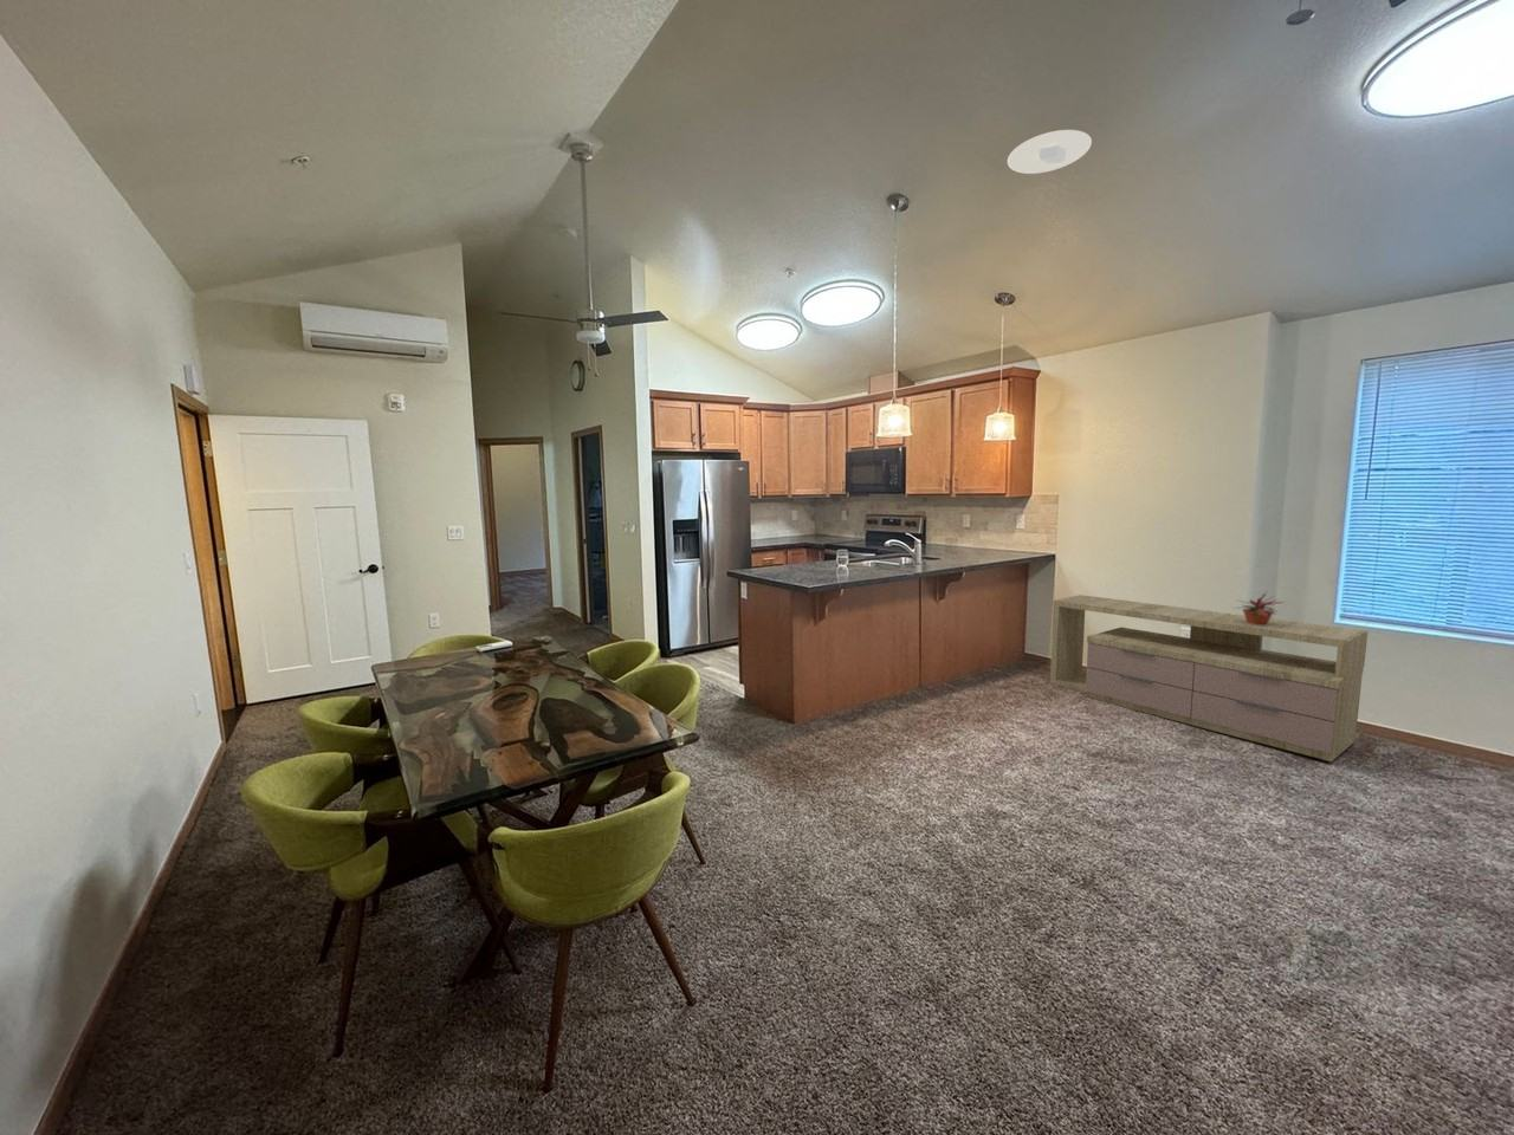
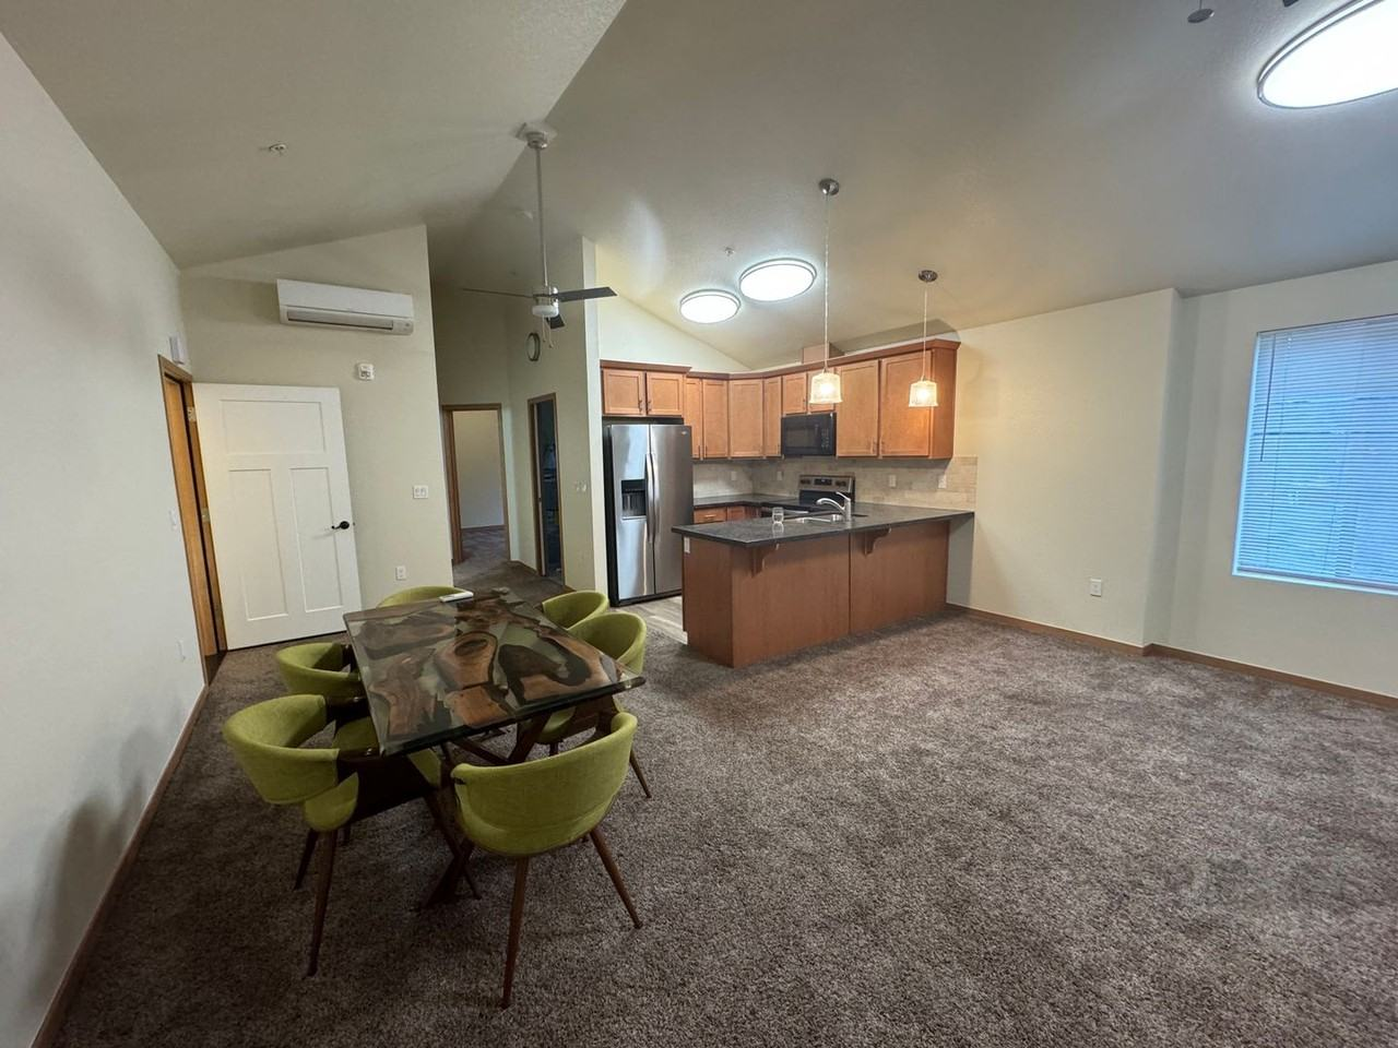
- potted plant [1231,591,1285,626]
- sideboard [1049,594,1369,763]
- recessed light [1006,129,1093,175]
